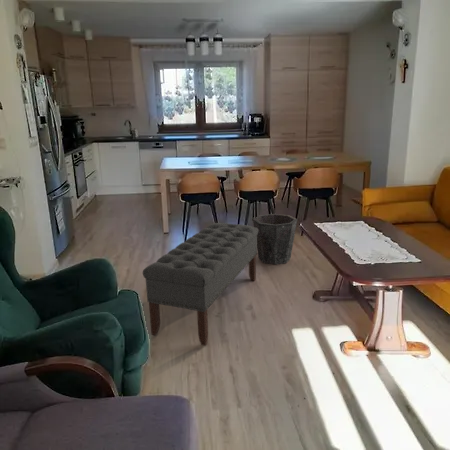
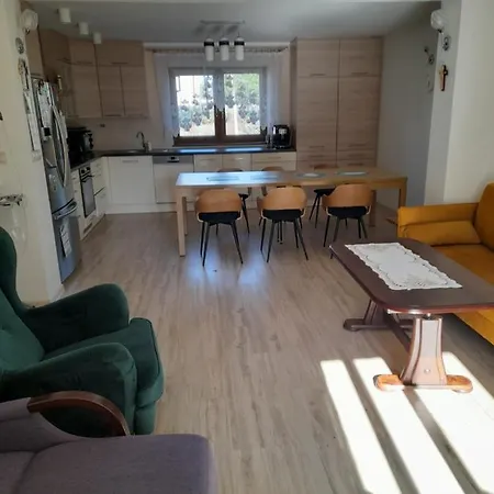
- bench [142,222,258,347]
- waste bin [252,213,298,265]
